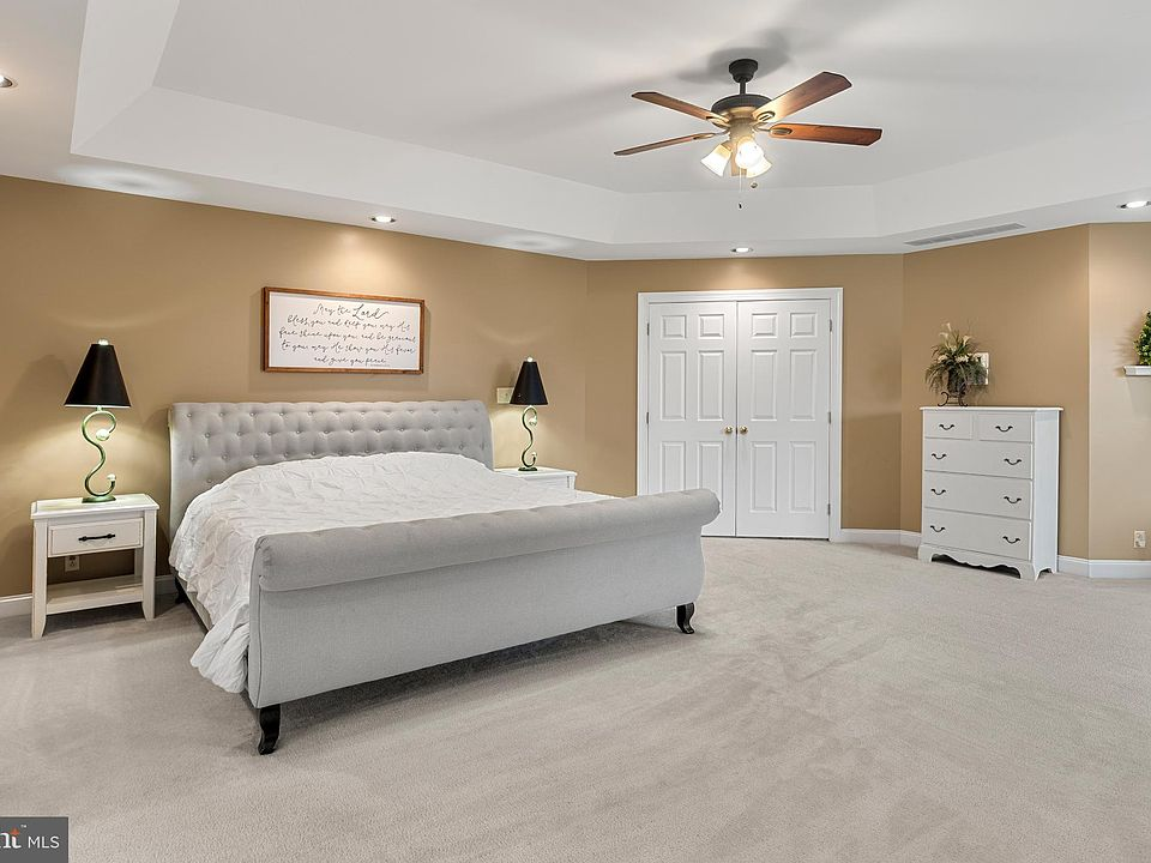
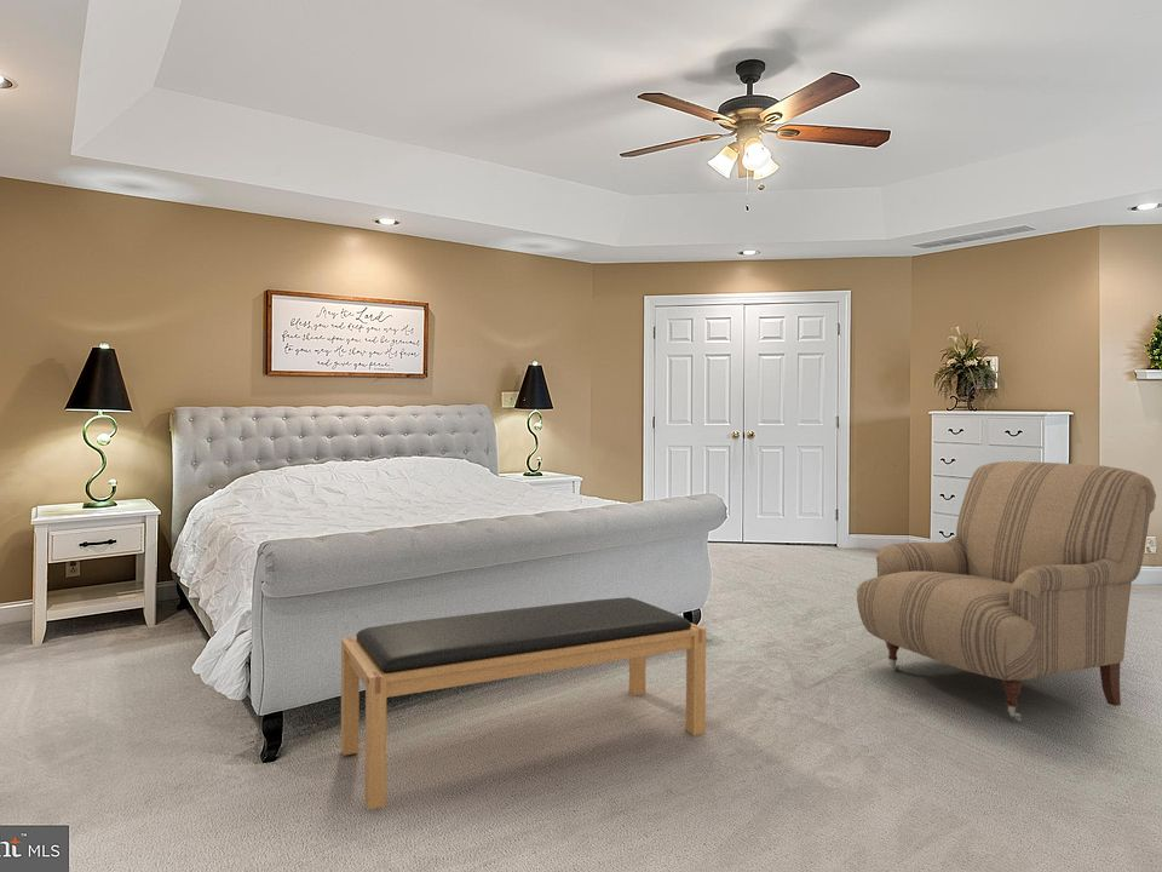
+ chair [856,460,1157,722]
+ bench [340,596,707,810]
